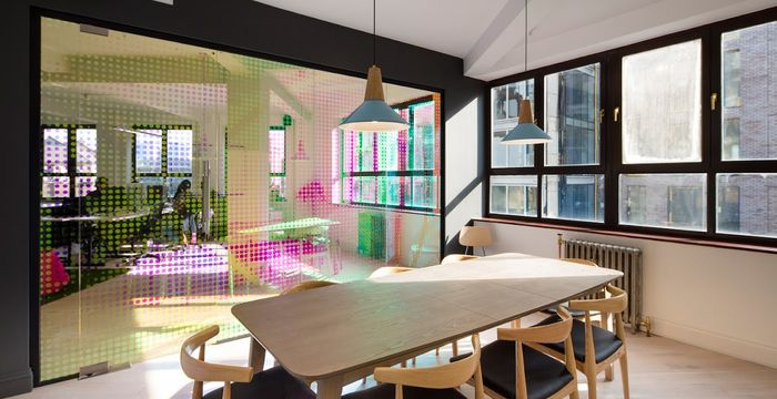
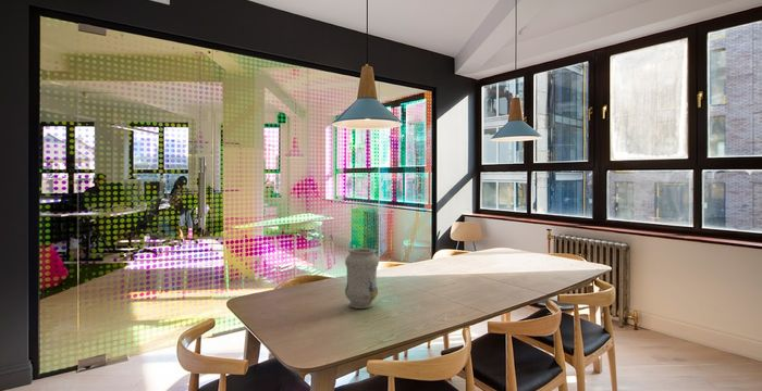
+ vase [344,248,380,310]
